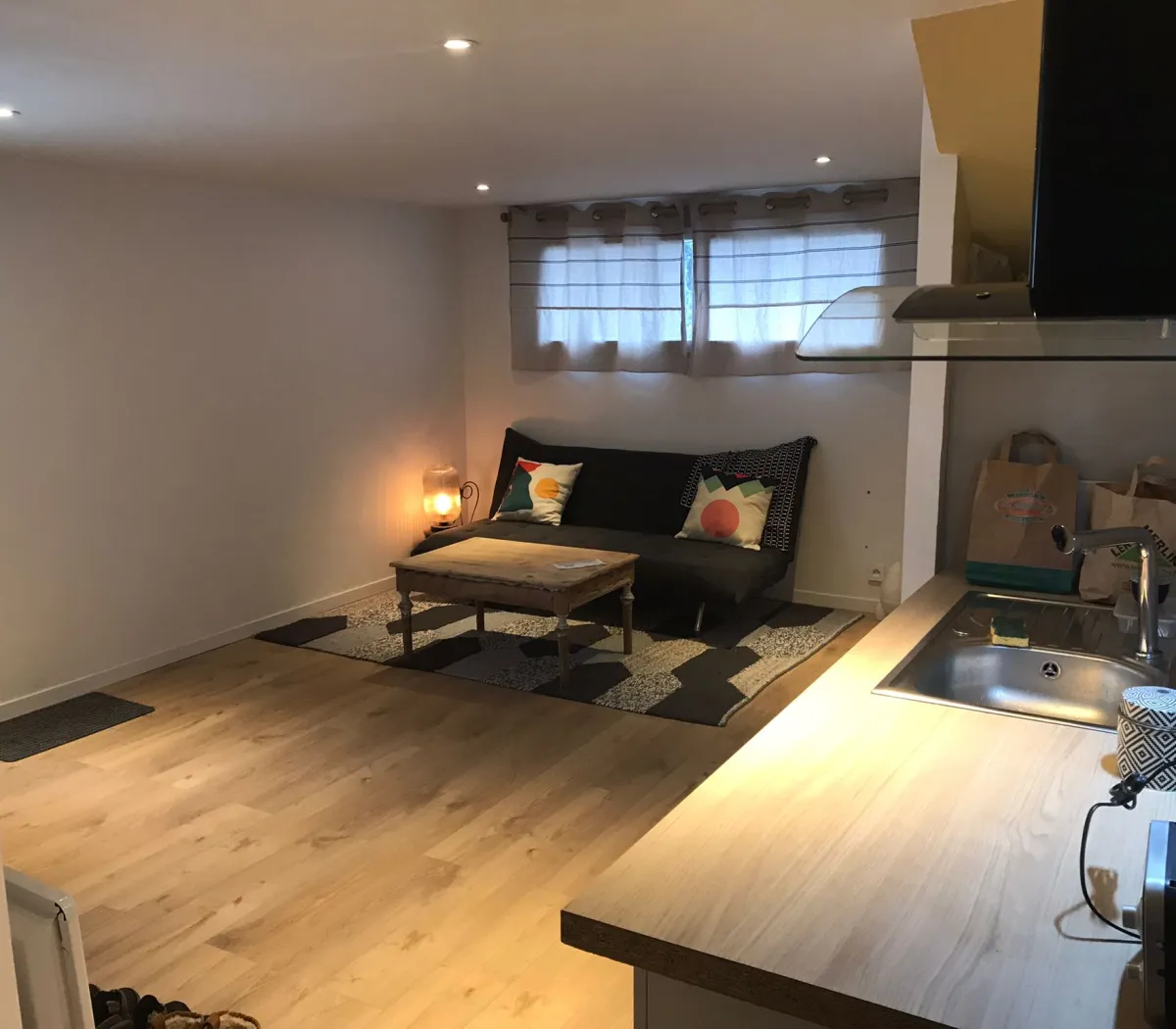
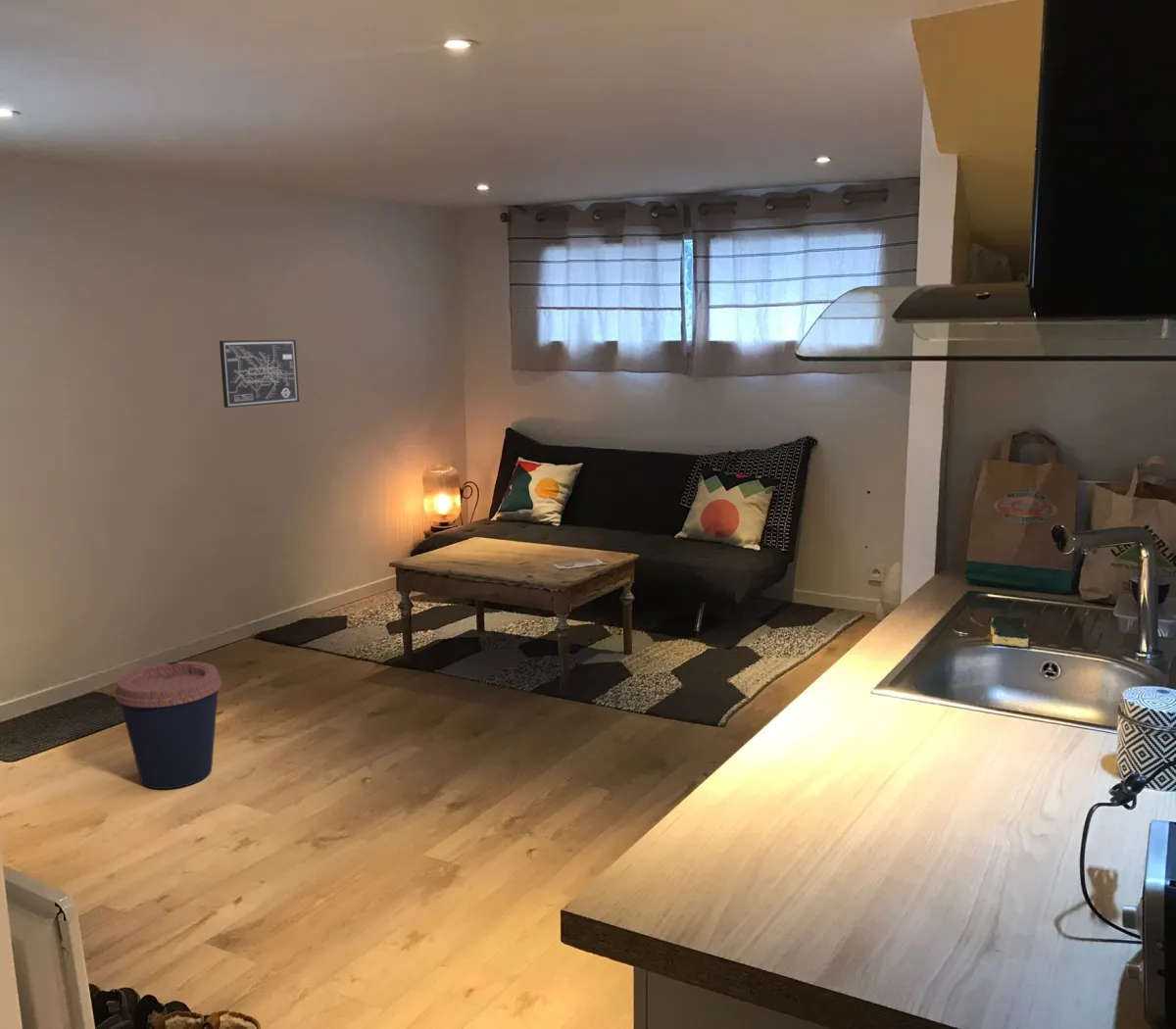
+ wall art [219,339,300,409]
+ coffee cup [115,661,222,790]
